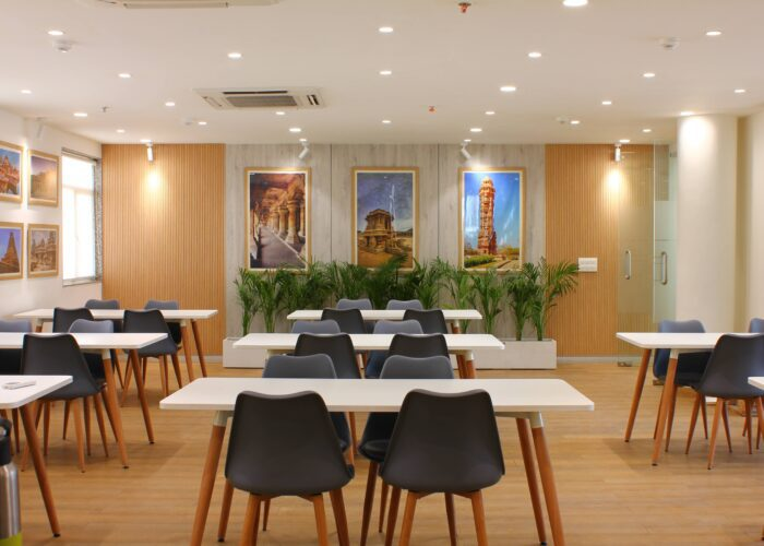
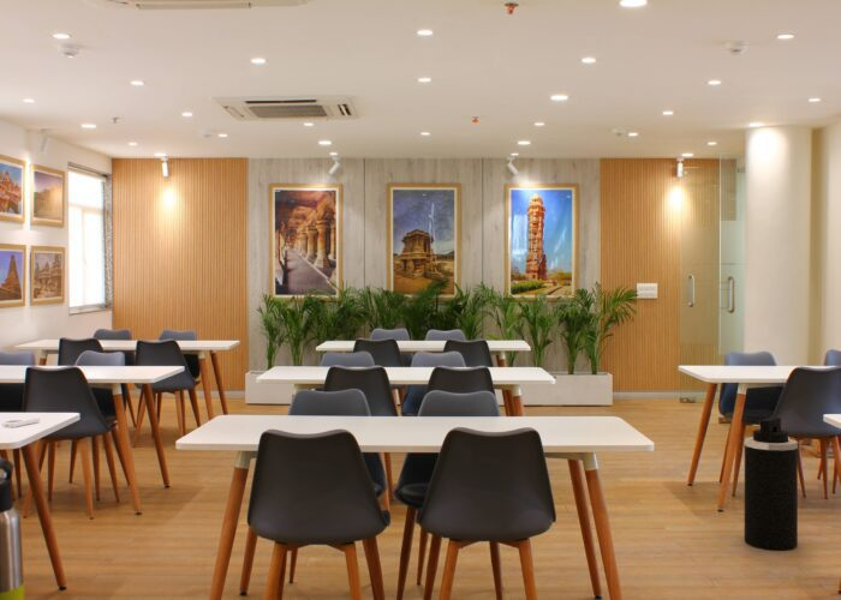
+ trash can [744,415,799,552]
